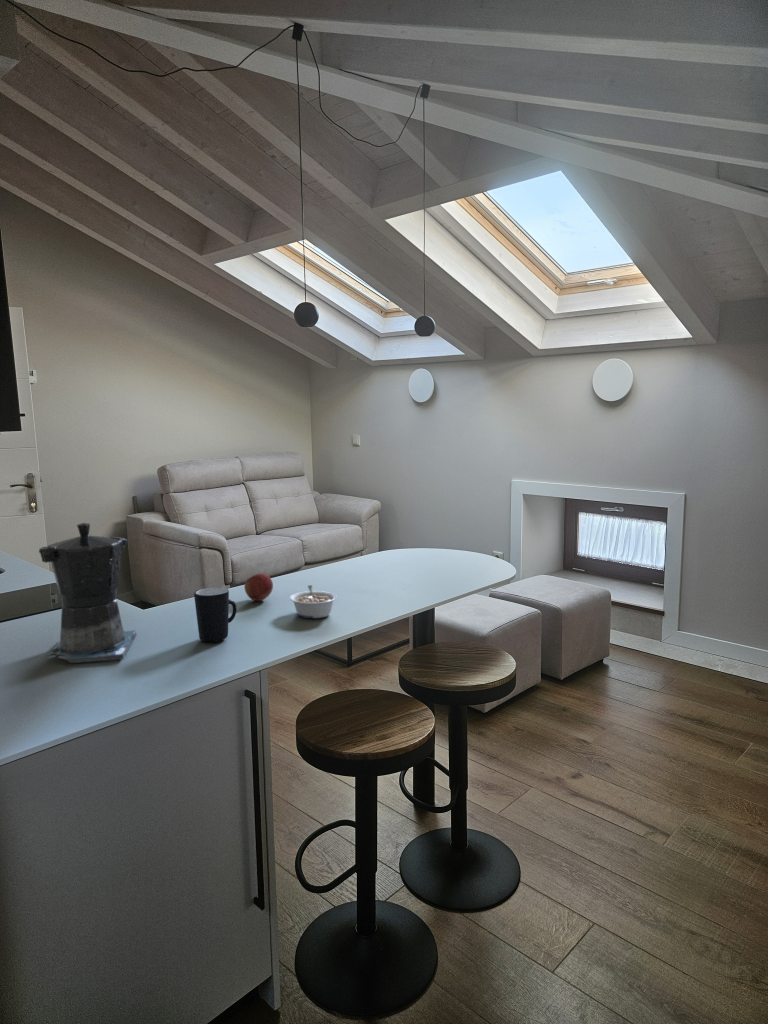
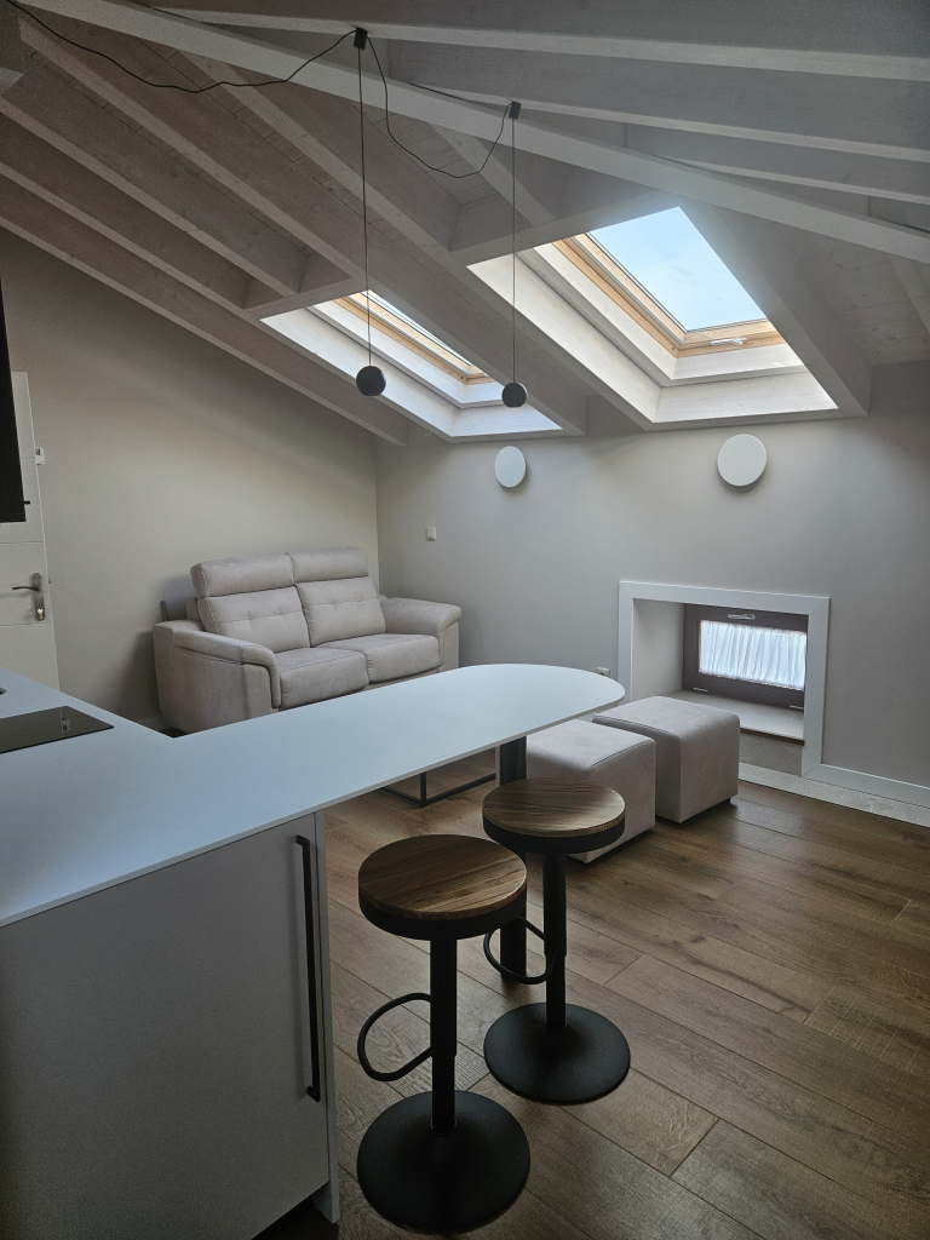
- mug [193,586,238,643]
- legume [289,584,338,619]
- apple [243,572,274,602]
- coffee maker [38,522,137,664]
